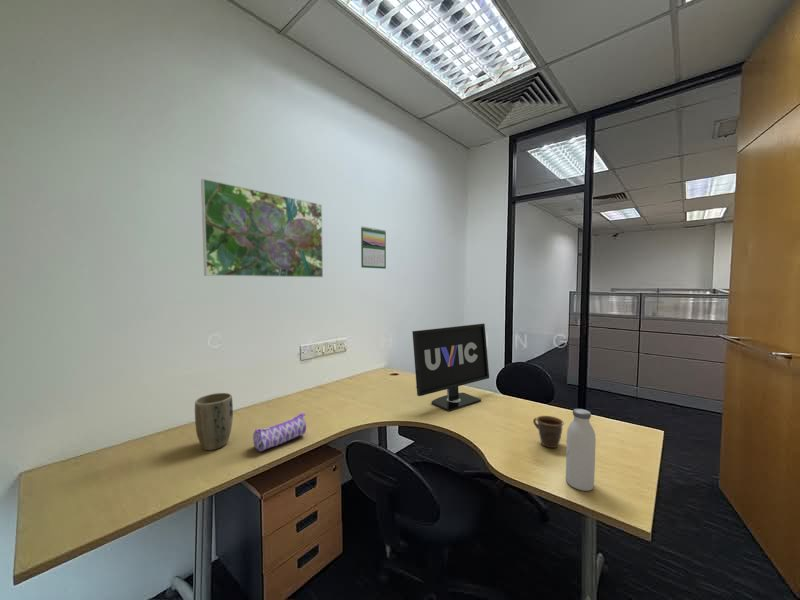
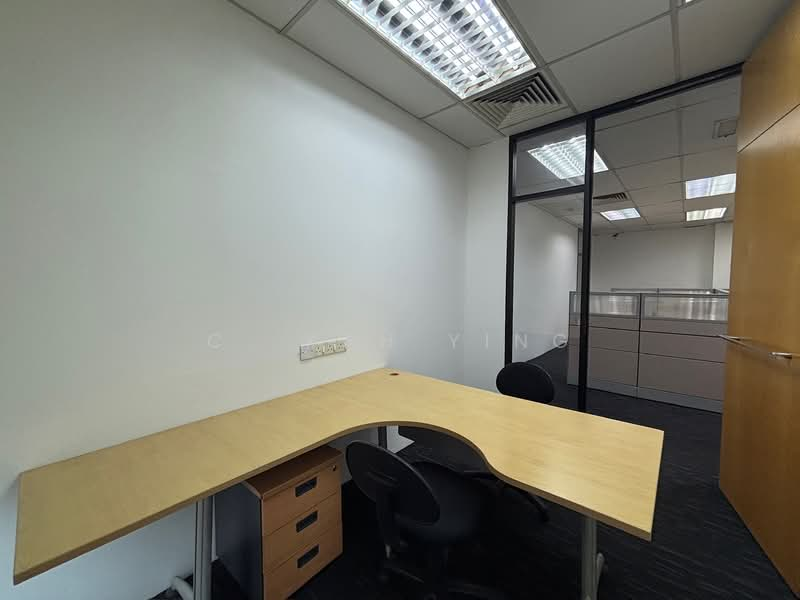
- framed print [200,178,324,278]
- pencil case [252,412,307,453]
- water bottle [565,408,597,492]
- monitor [411,323,490,412]
- calendar [360,225,387,270]
- mug [532,415,565,449]
- plant pot [194,392,234,451]
